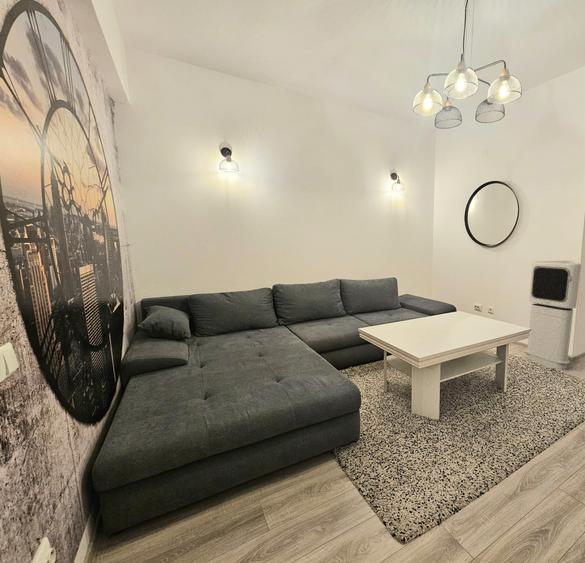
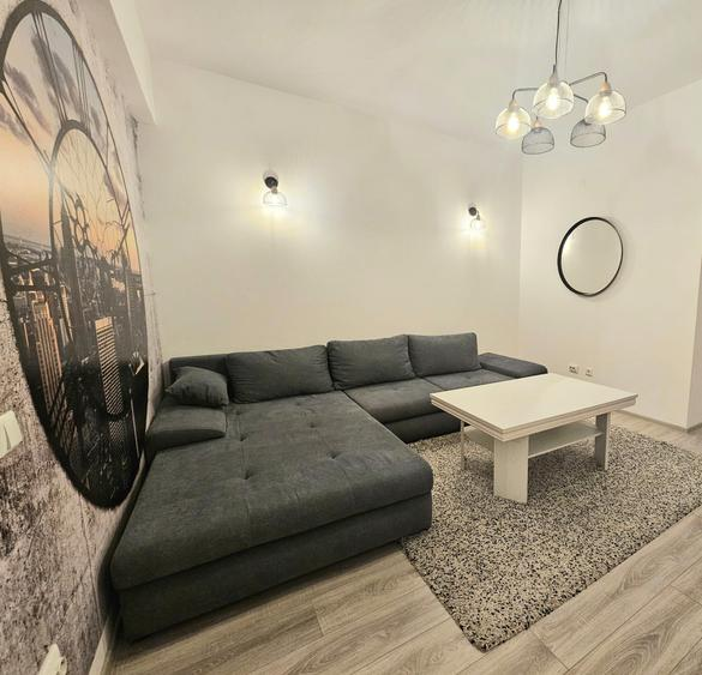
- air purifier [523,260,582,370]
